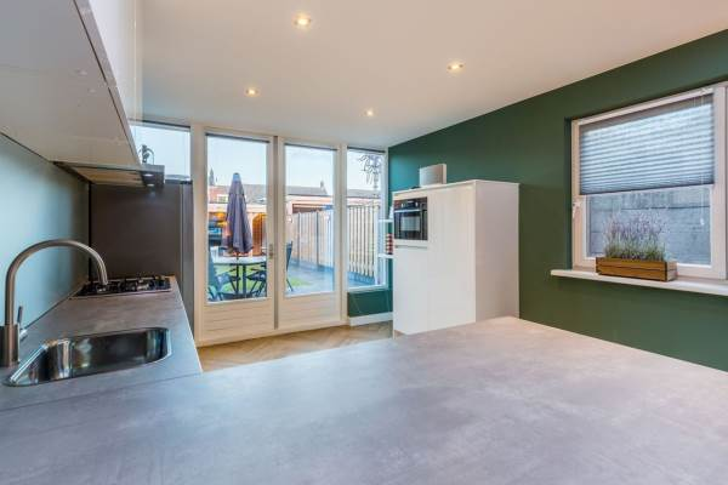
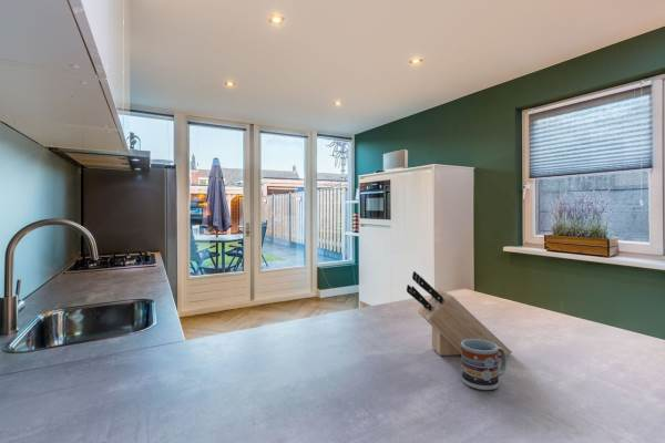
+ cup [460,339,508,391]
+ knife block [406,270,513,357]
